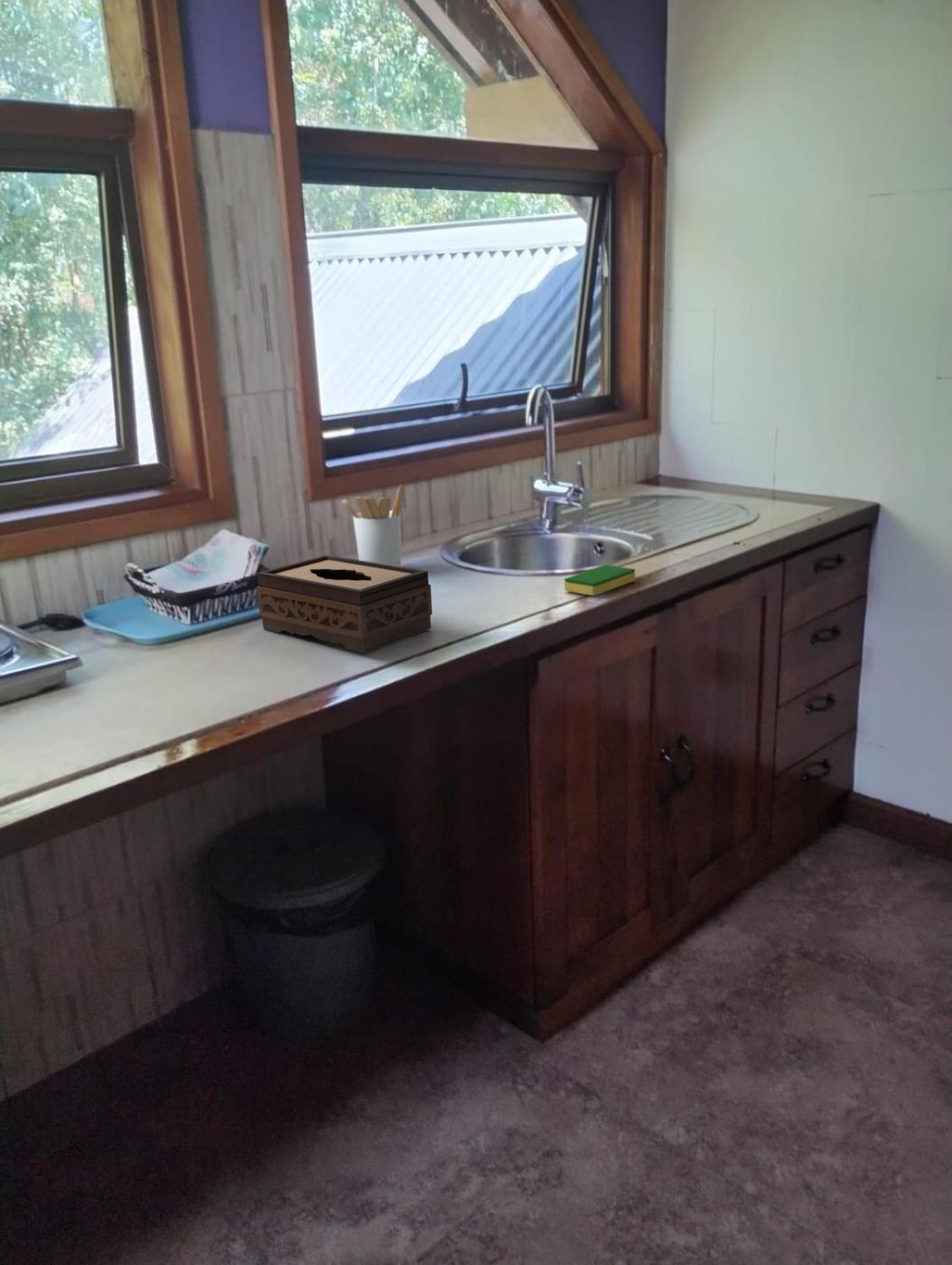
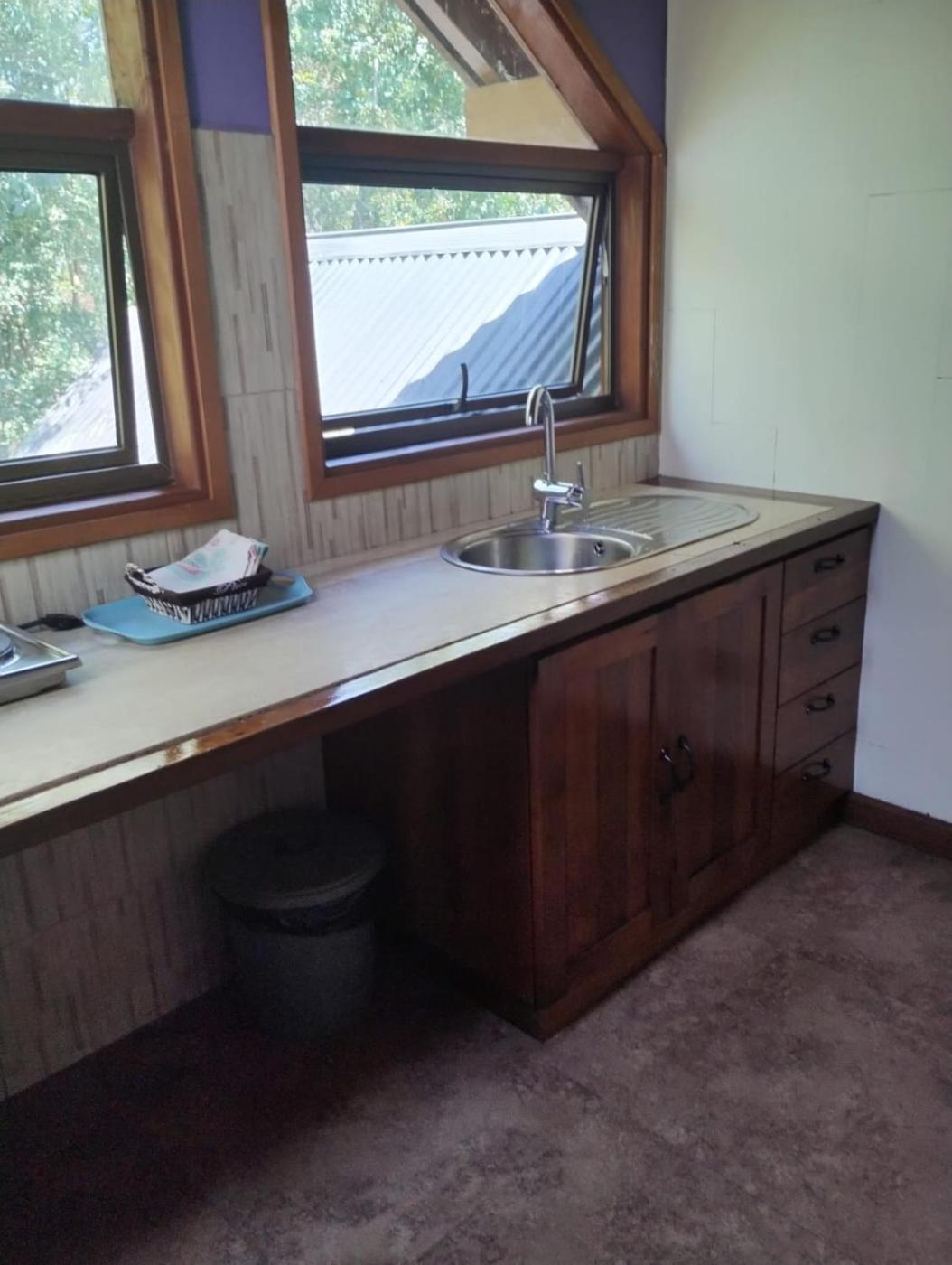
- utensil holder [341,483,406,567]
- tissue box [256,554,434,653]
- dish sponge [564,564,636,596]
